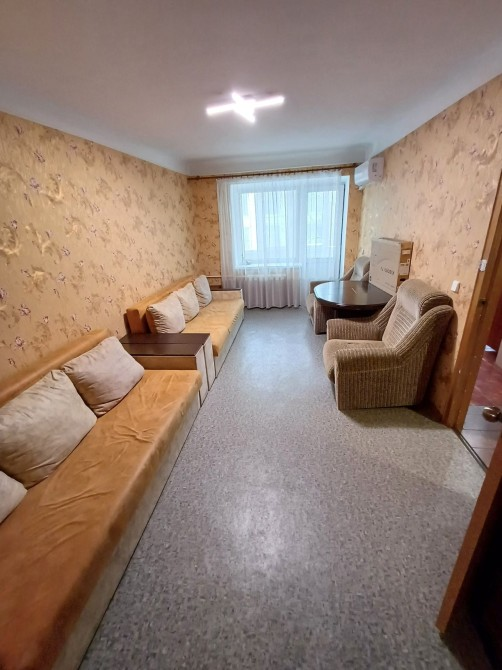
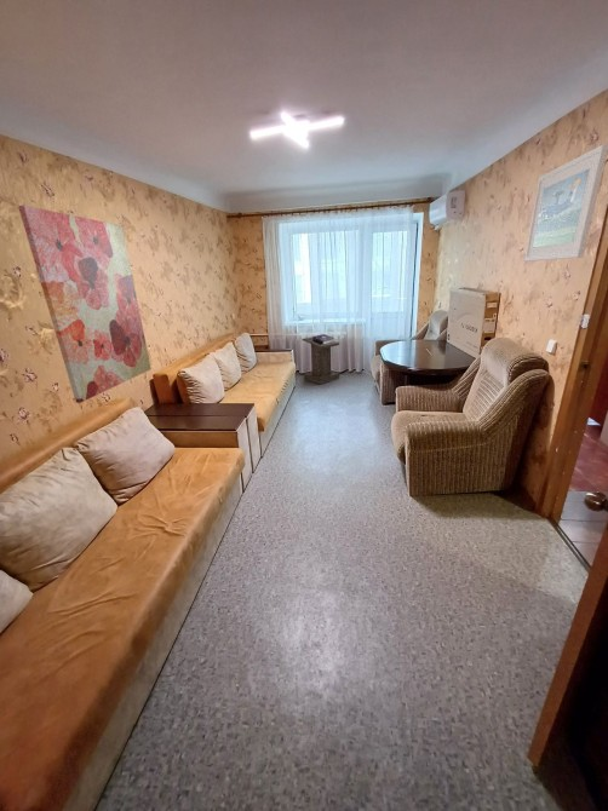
+ lectern [302,333,340,385]
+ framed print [523,143,608,263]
+ wall art [17,205,153,404]
